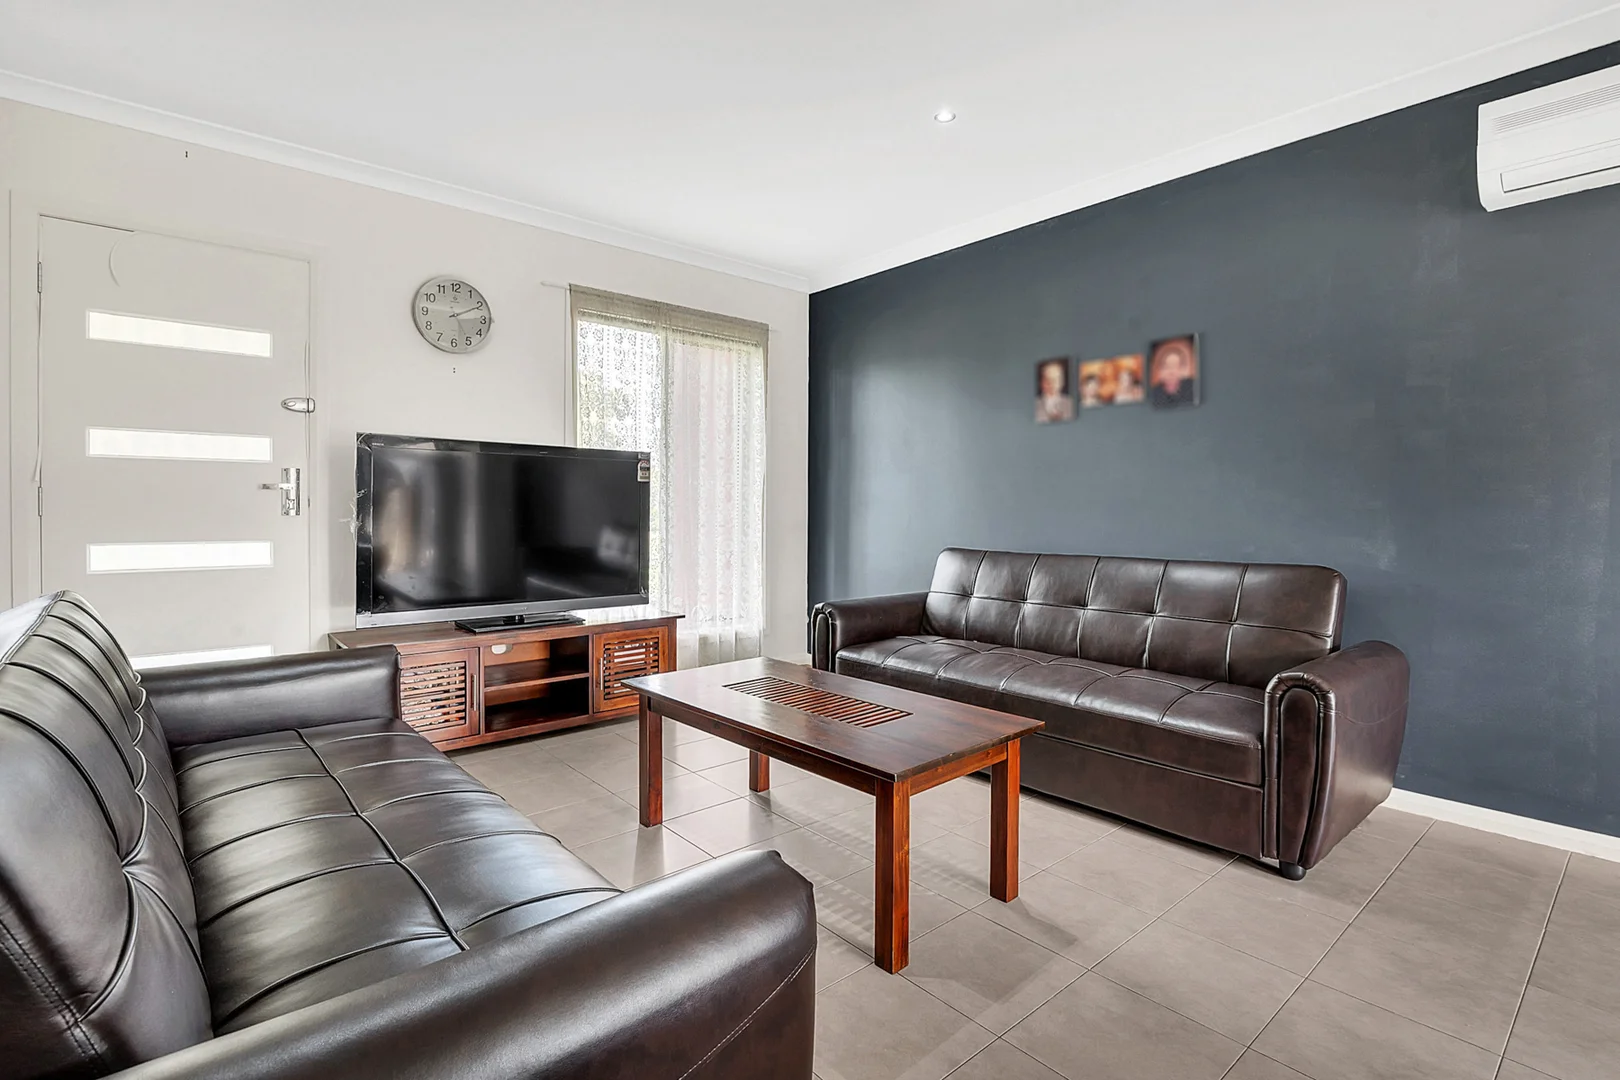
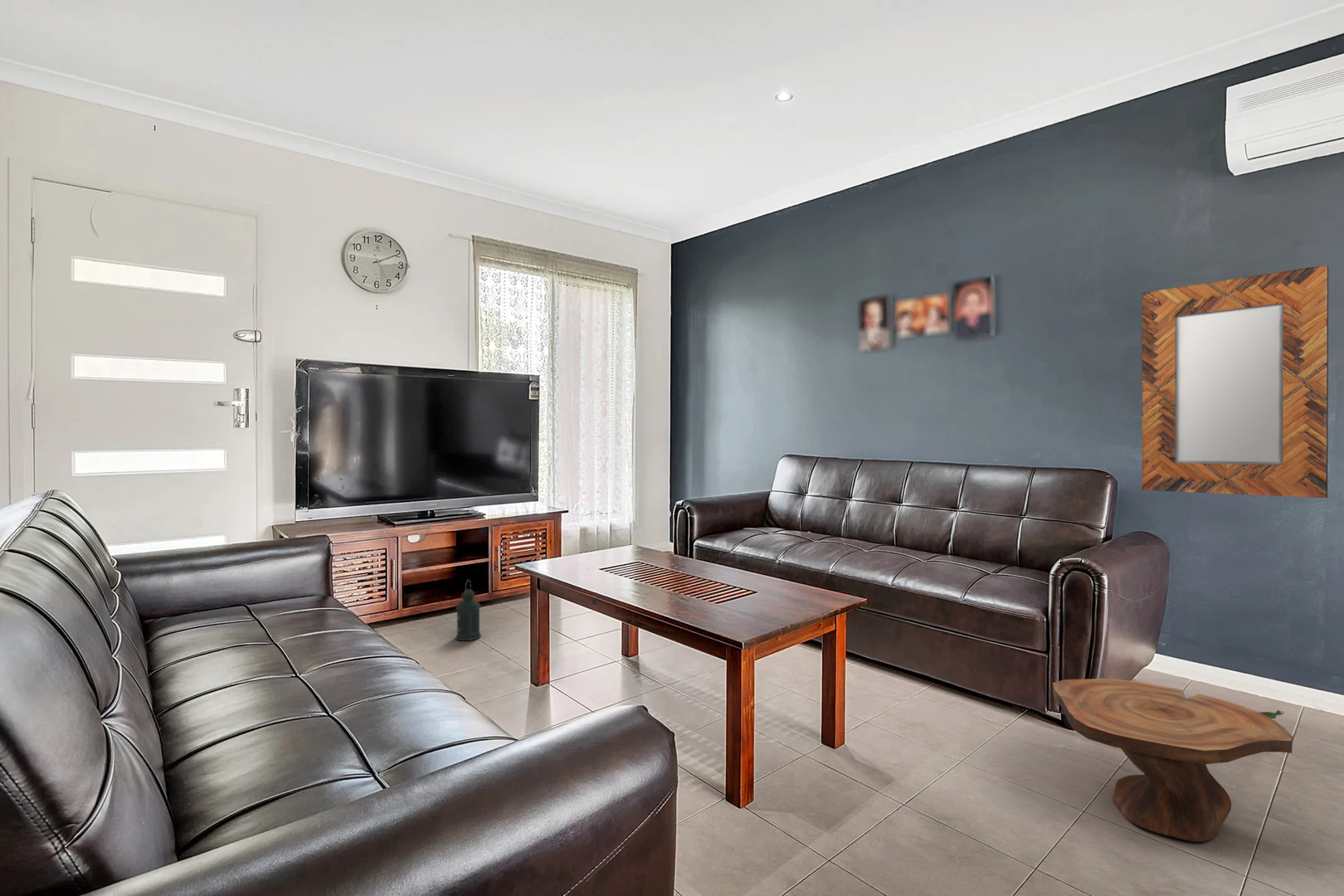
+ side table [1052,678,1293,843]
+ home mirror [1142,265,1329,499]
+ lantern [455,578,482,641]
